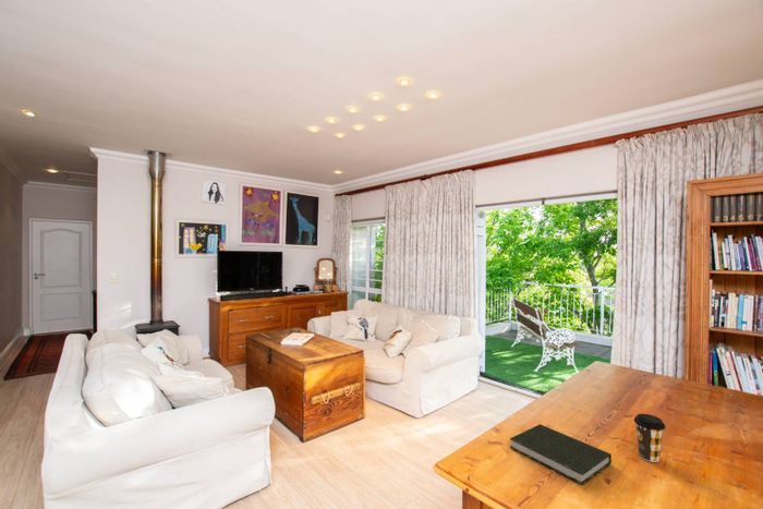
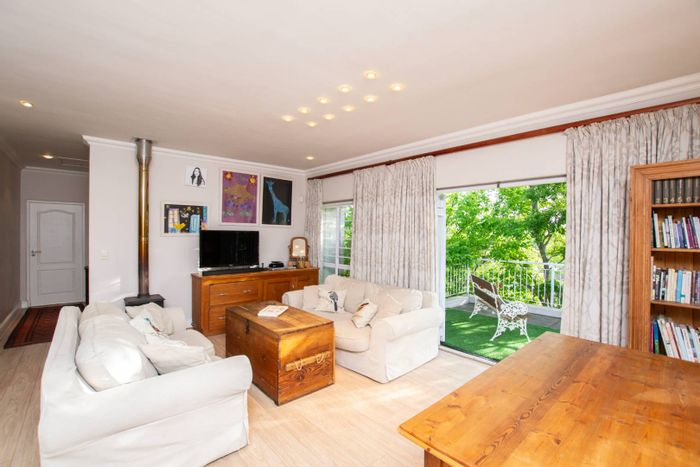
- coffee cup [633,413,666,463]
- book [509,423,613,486]
